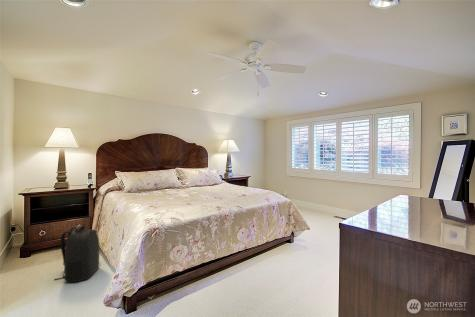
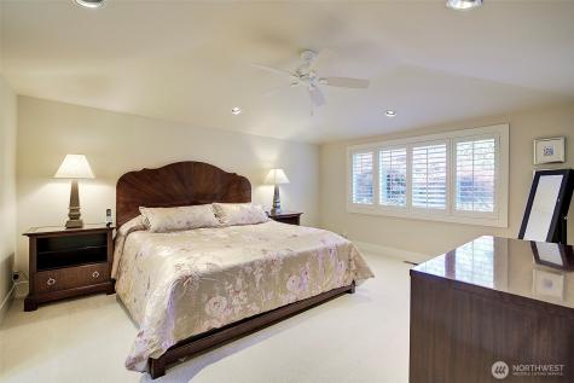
- backpack [53,224,100,283]
